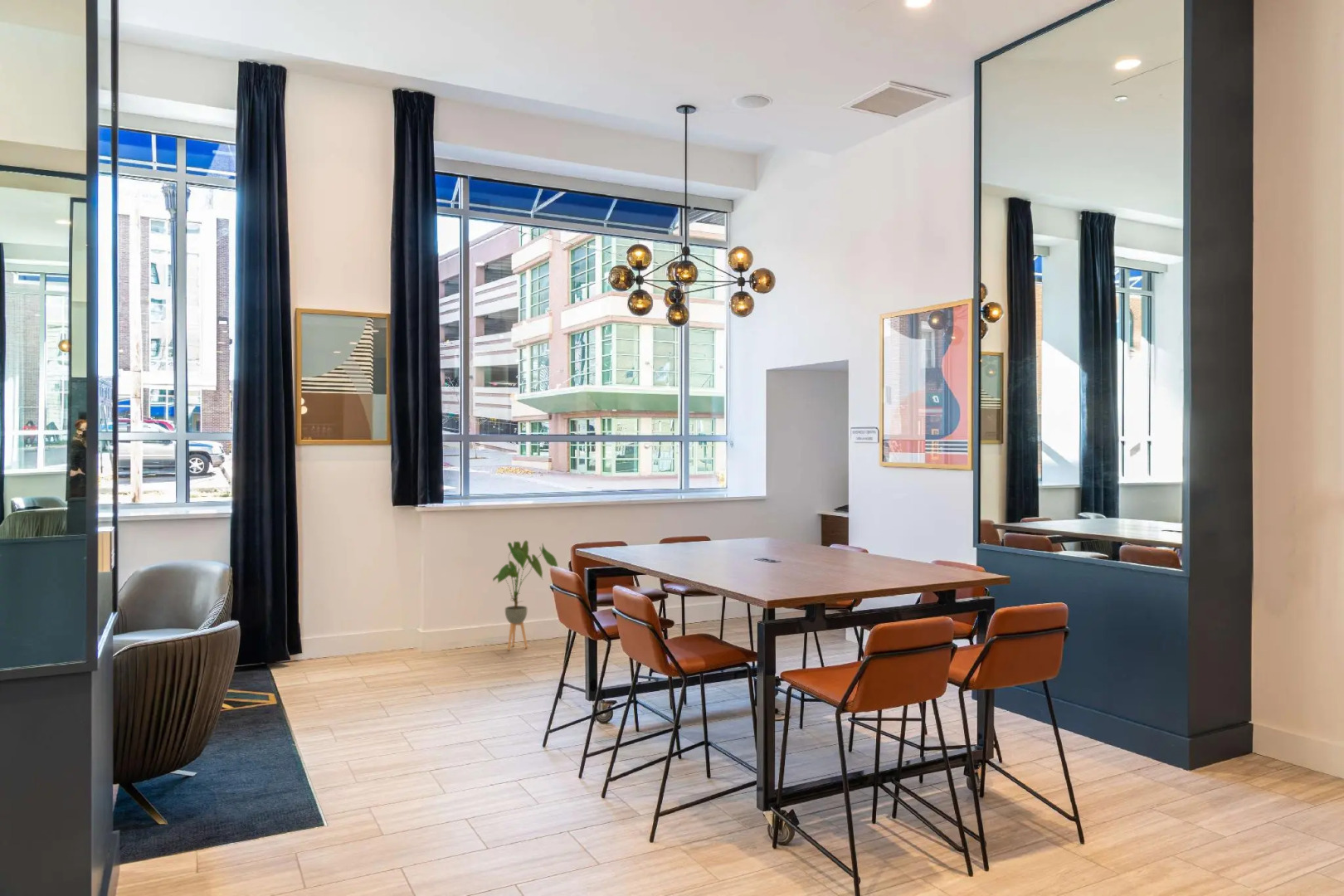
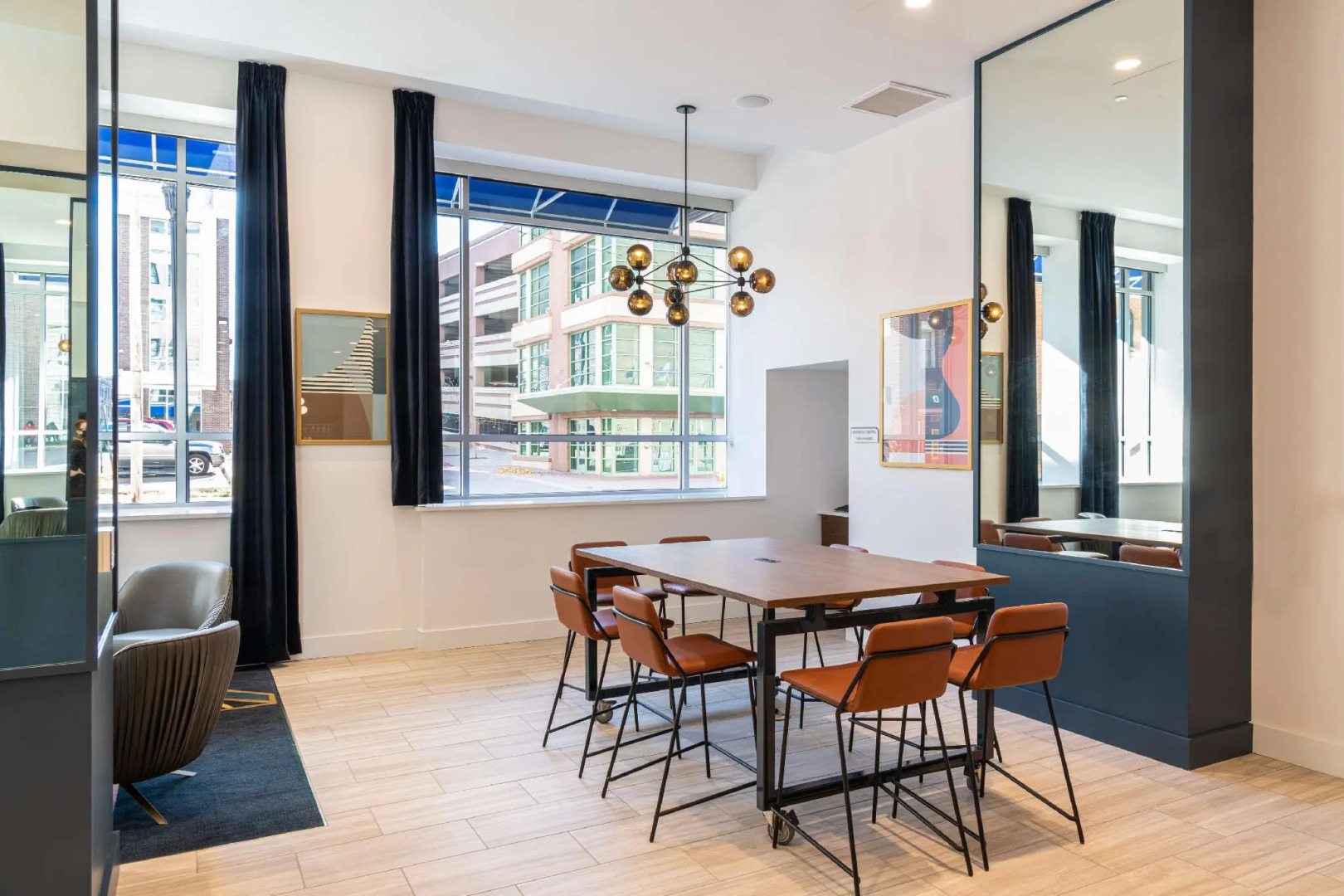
- house plant [492,539,558,651]
